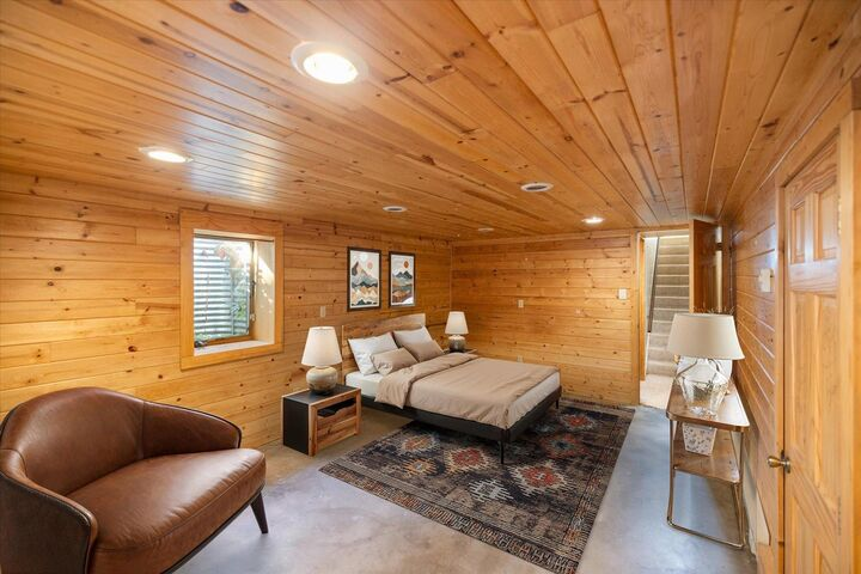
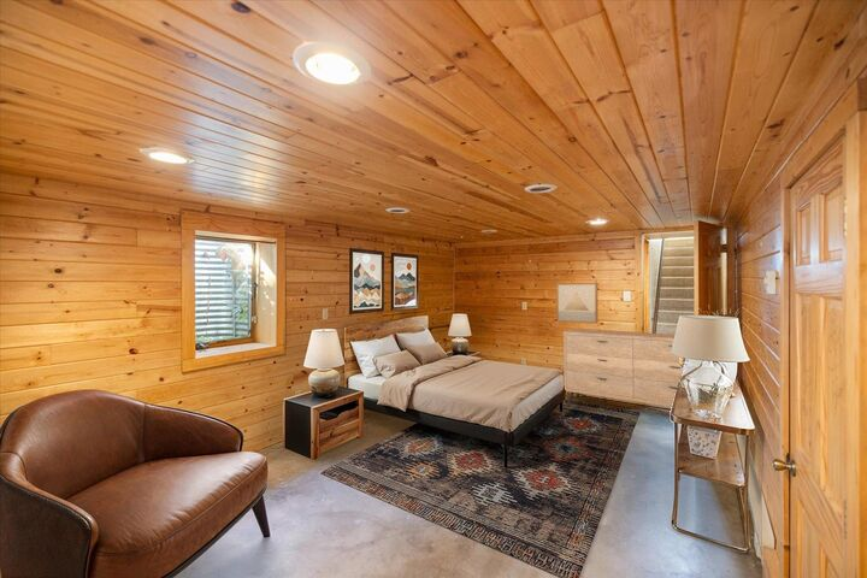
+ wall art [555,282,598,325]
+ dresser [562,328,683,412]
